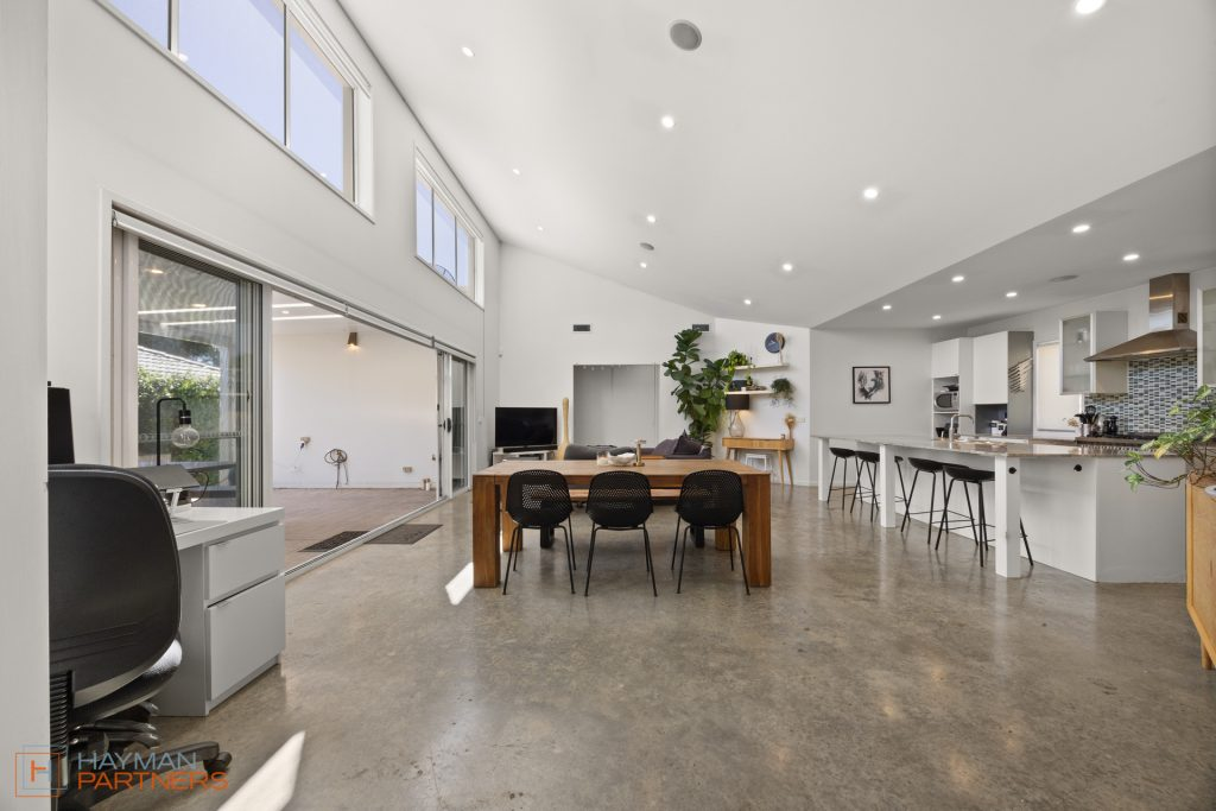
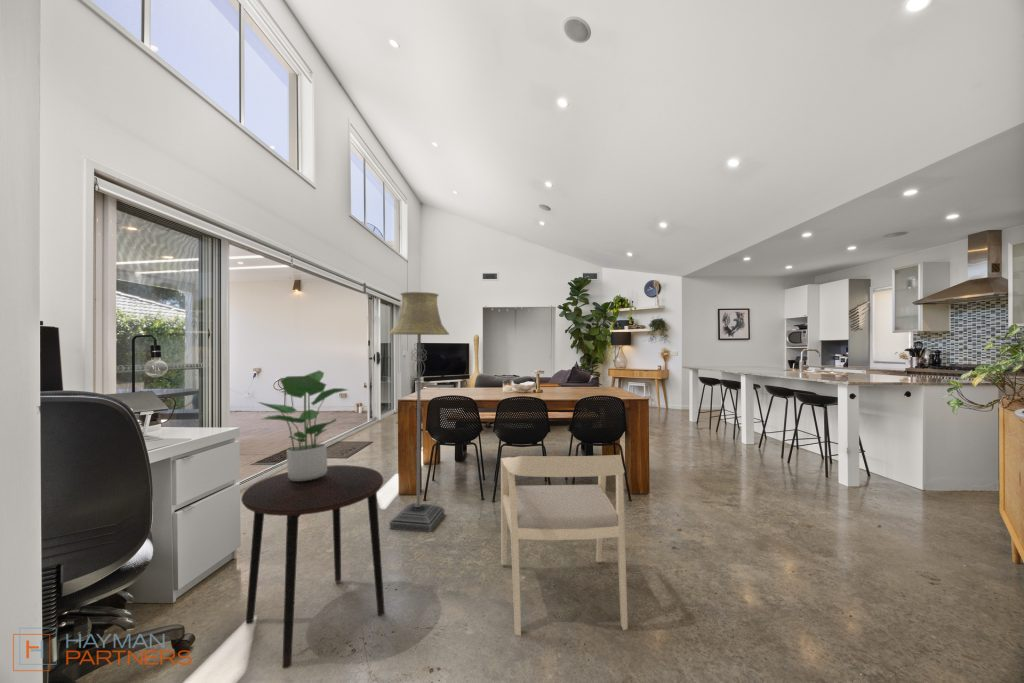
+ floor lamp [388,291,450,533]
+ side table [240,464,386,670]
+ armchair [500,454,629,637]
+ potted plant [257,369,348,481]
